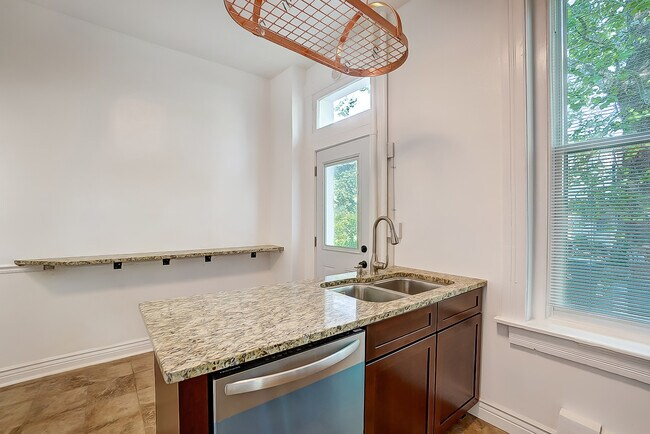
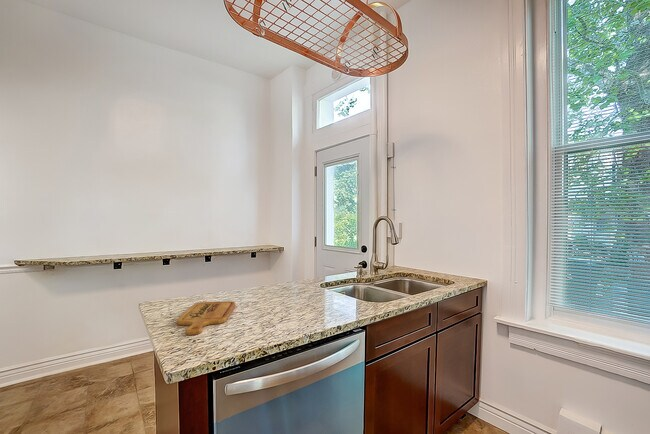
+ cutting board [176,300,236,336]
